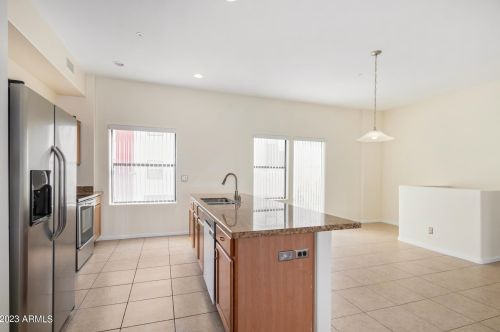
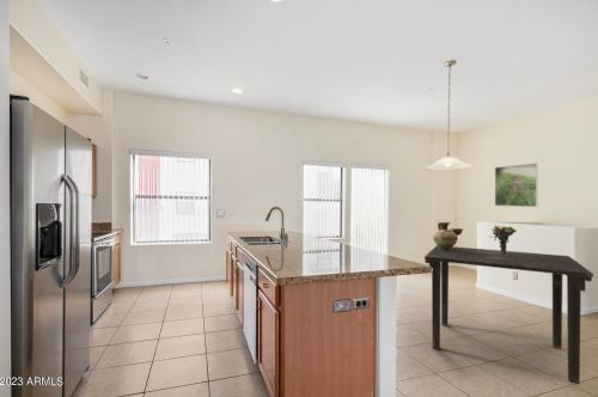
+ ceramic jug [432,221,464,250]
+ bouquet [489,224,518,255]
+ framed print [494,163,538,208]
+ dining table [423,245,594,385]
